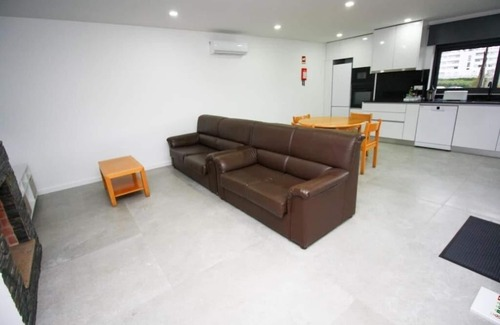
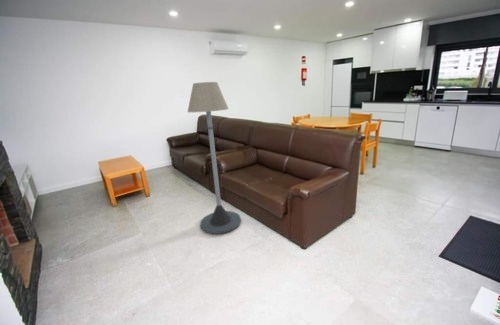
+ floor lamp [187,81,242,235]
